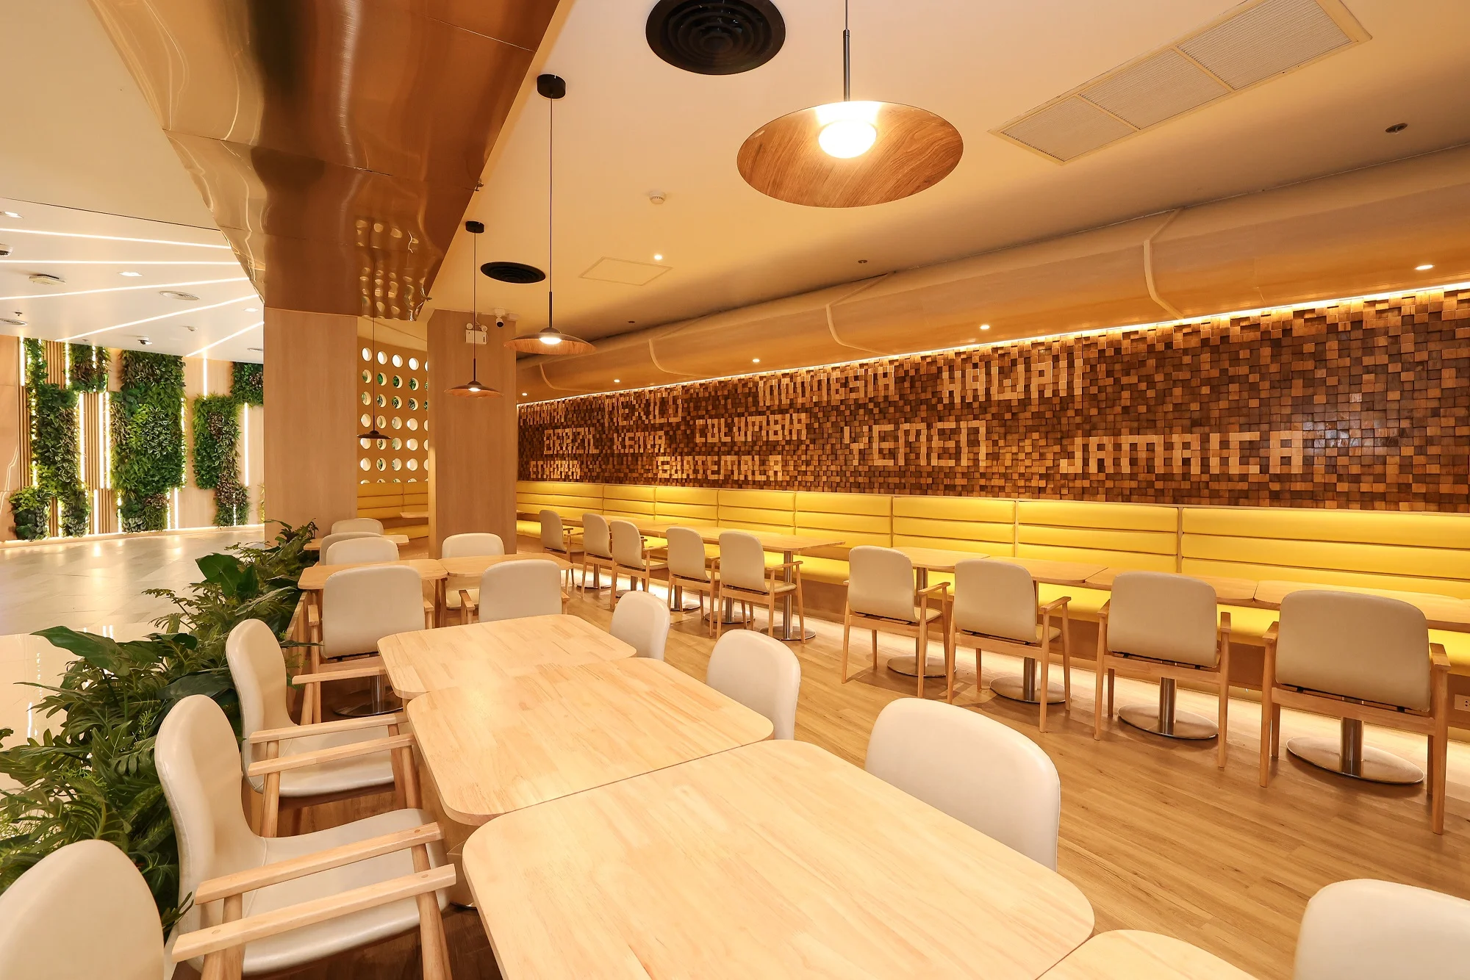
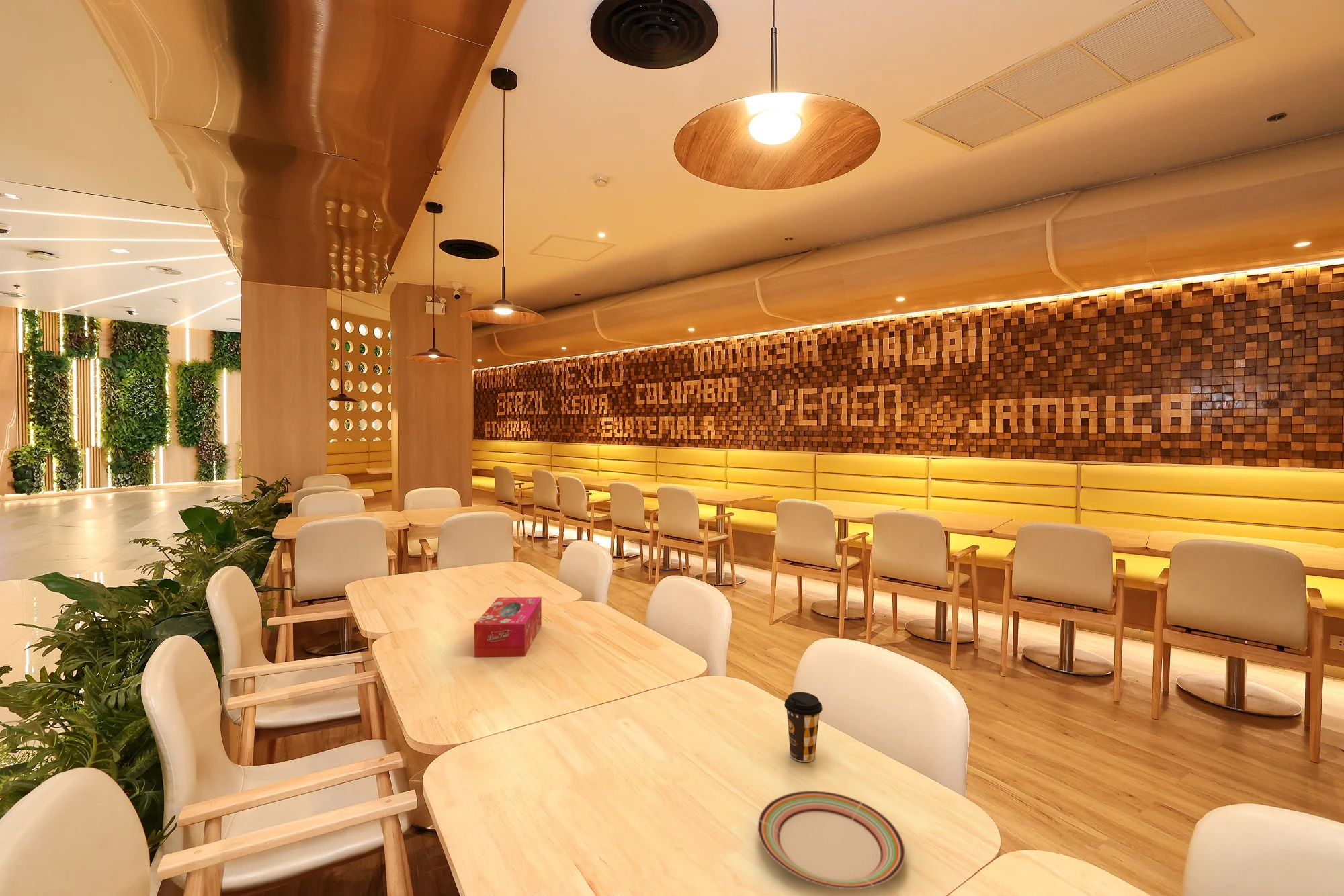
+ tissue box [474,596,542,658]
+ plate [757,790,906,889]
+ coffee cup [784,692,823,763]
